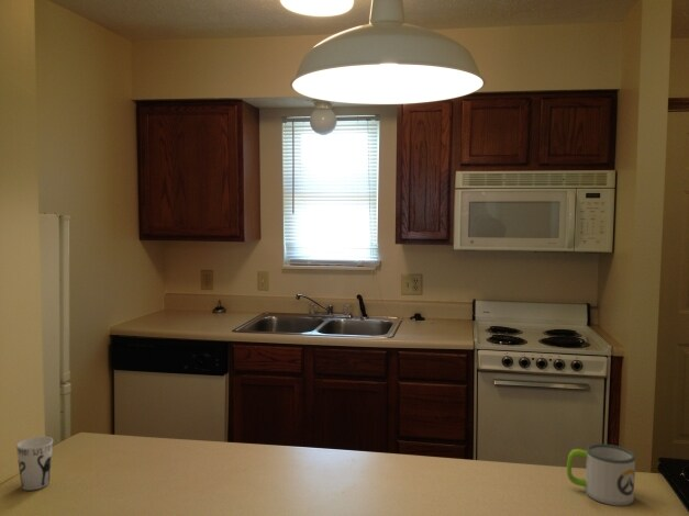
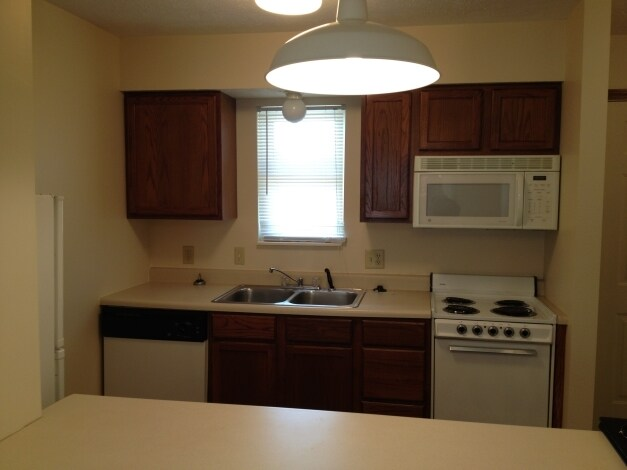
- cup [15,436,54,492]
- mug [566,442,636,506]
